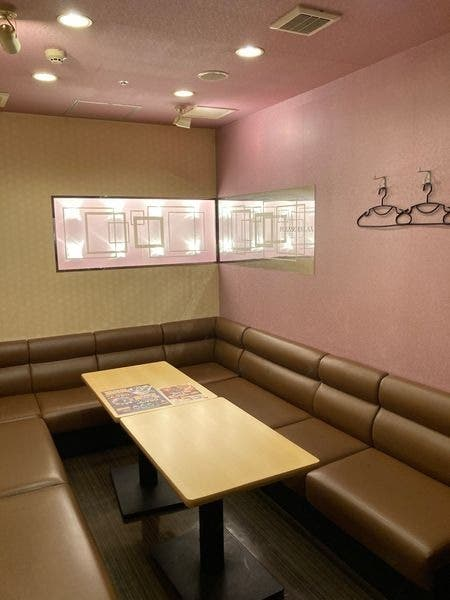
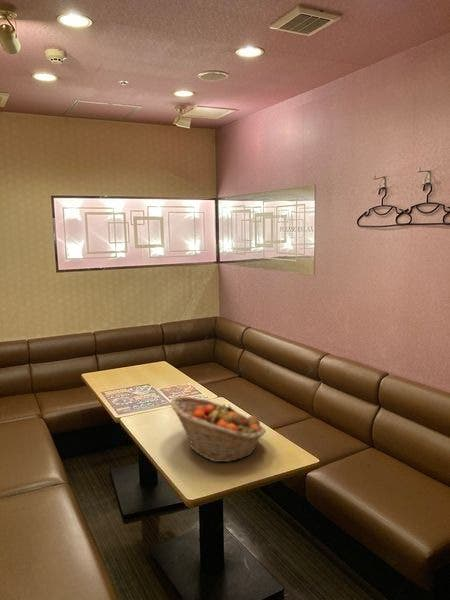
+ fruit basket [170,396,267,463]
